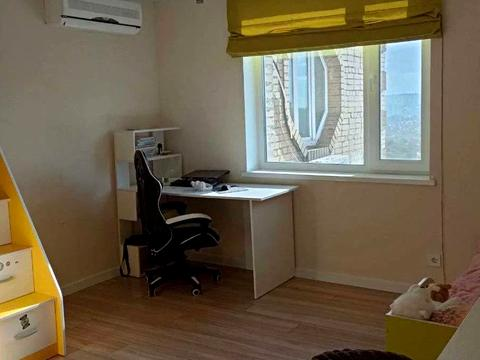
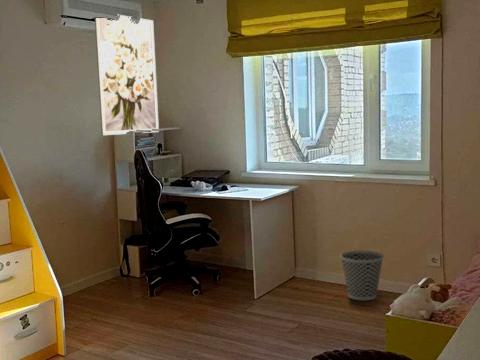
+ wastebasket [339,250,385,301]
+ wall art [94,14,160,136]
